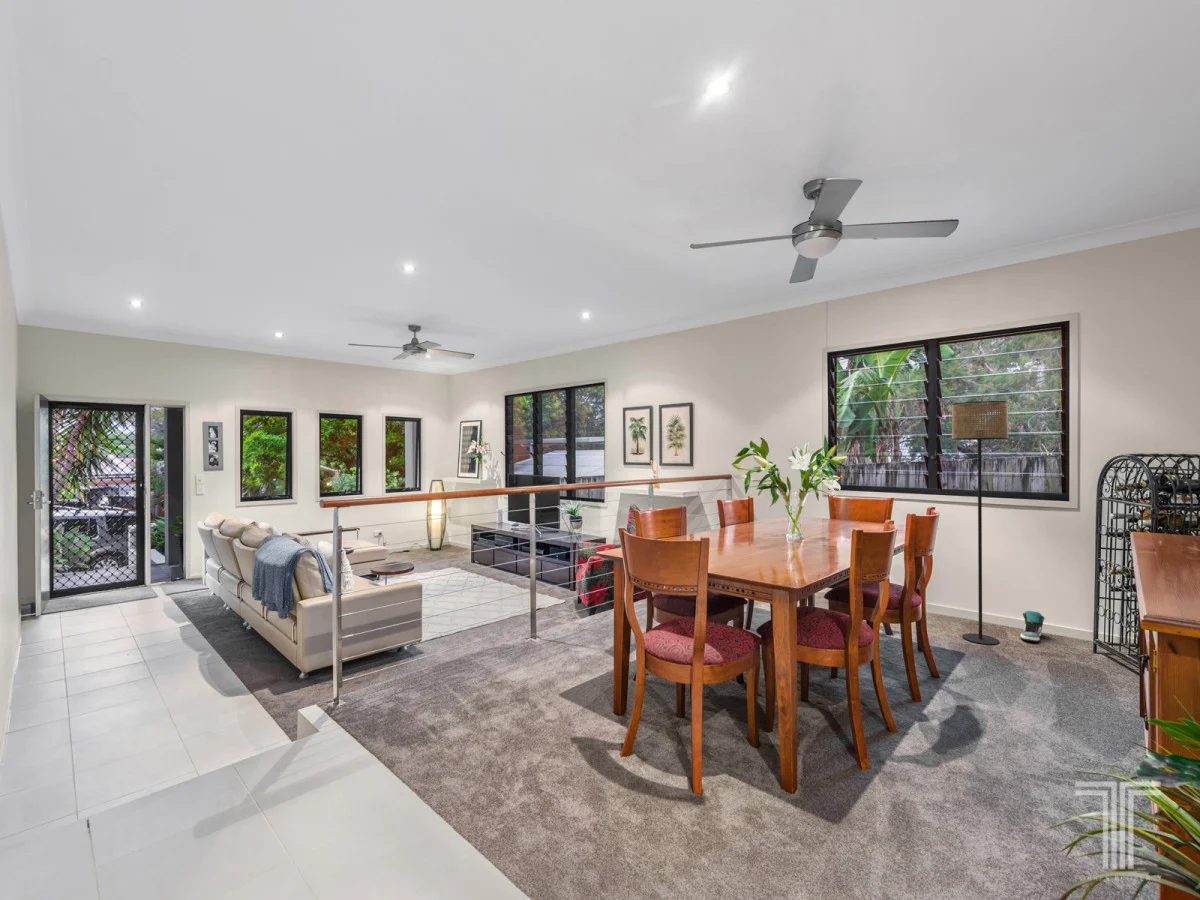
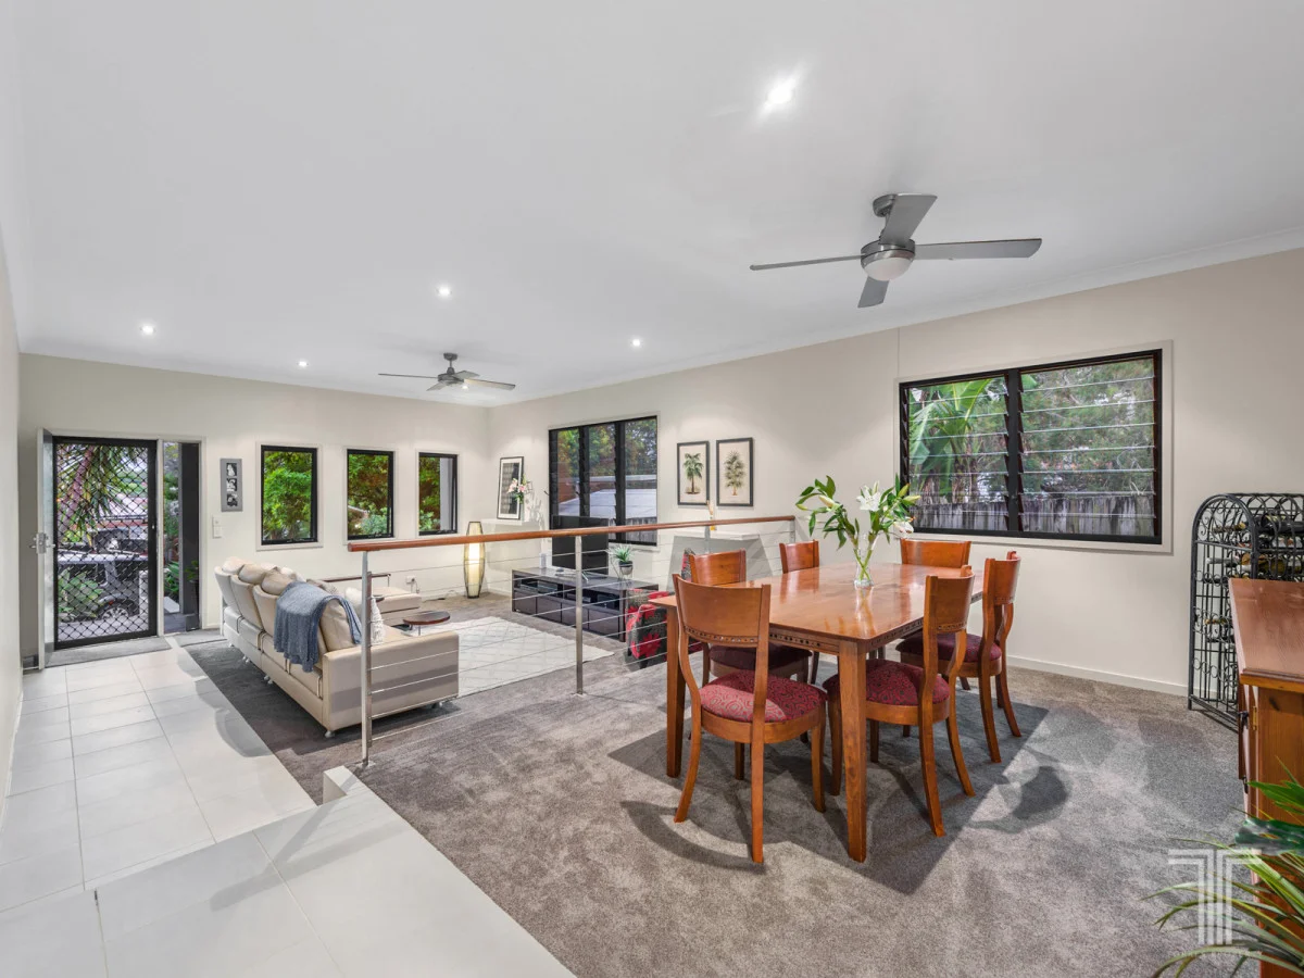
- sneaker [1020,610,1046,643]
- floor lamp [951,400,1009,646]
